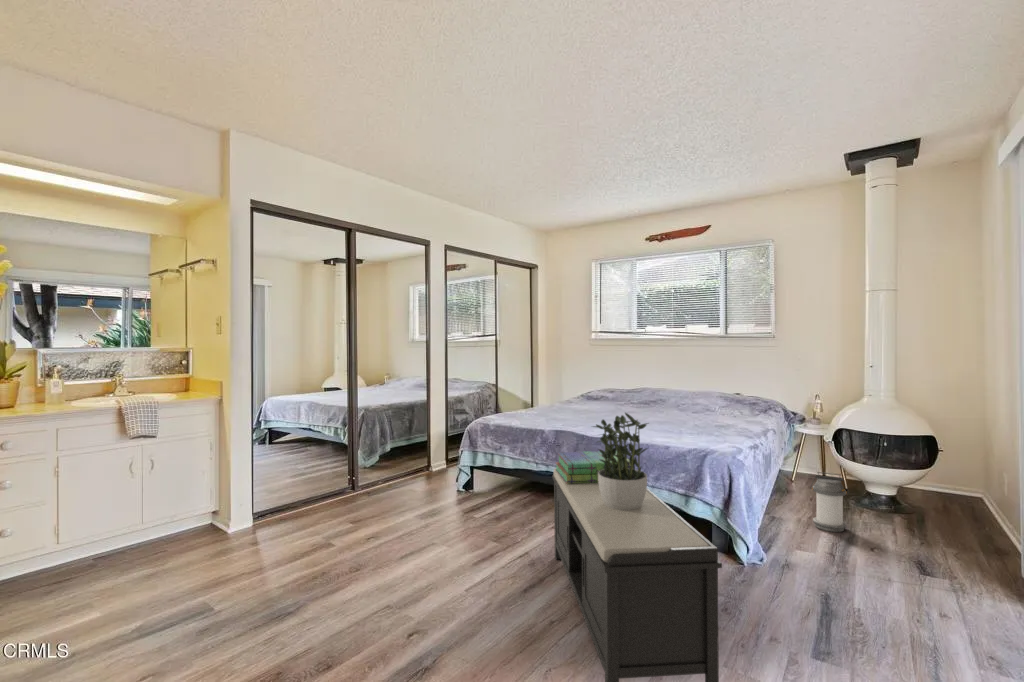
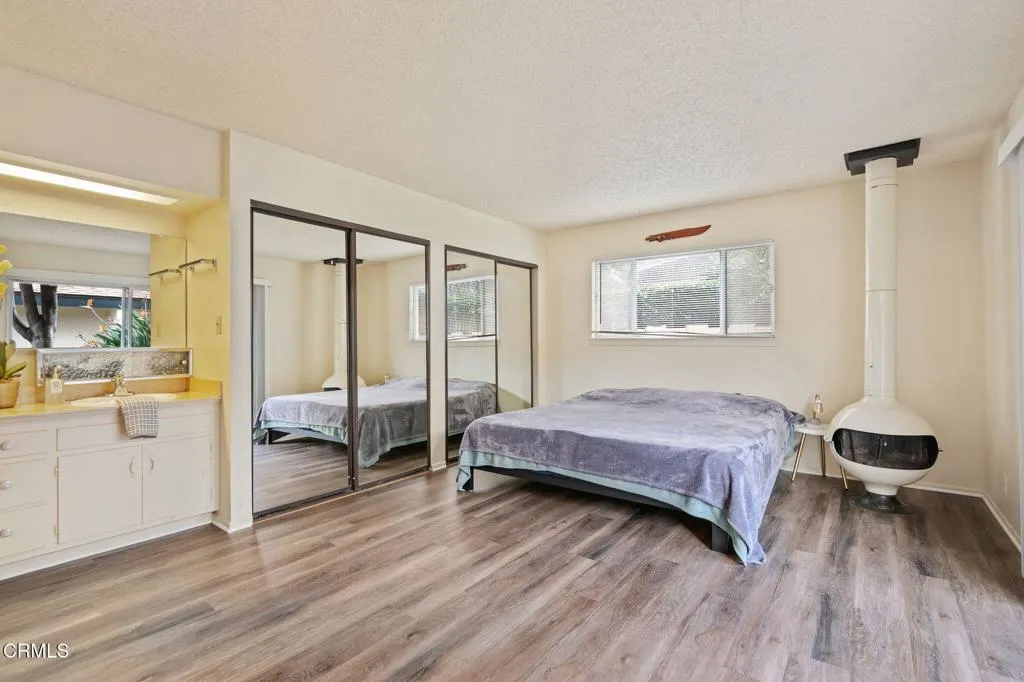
- potted plant [591,412,649,510]
- stack of books [554,450,633,484]
- bench [551,467,723,682]
- lantern [809,471,850,533]
